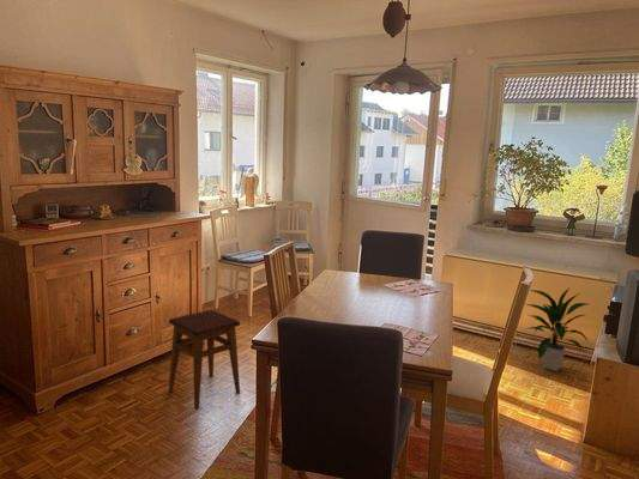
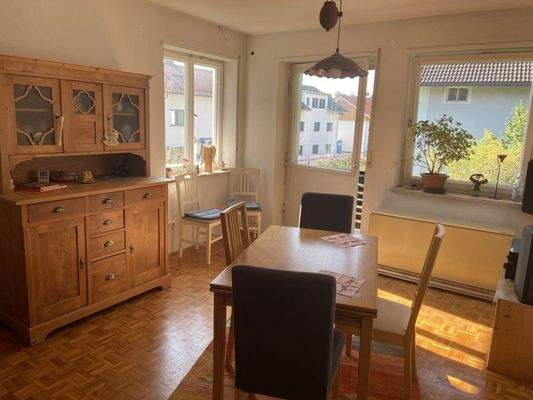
- stool [168,309,241,411]
- indoor plant [525,286,590,372]
